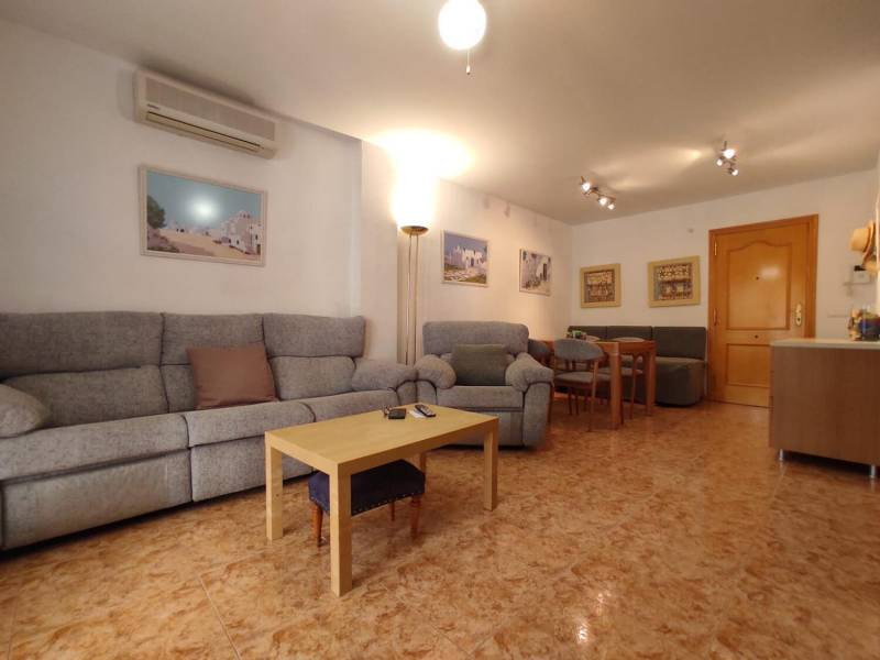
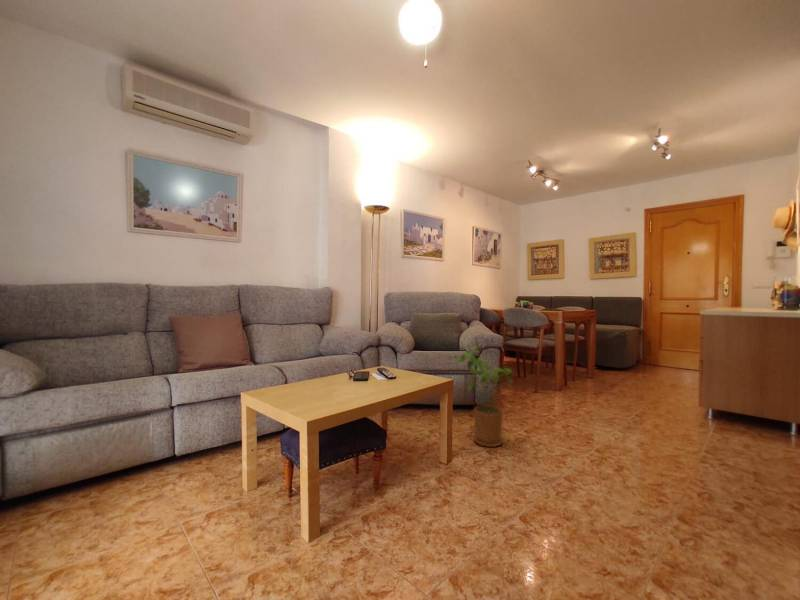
+ house plant [453,345,513,448]
